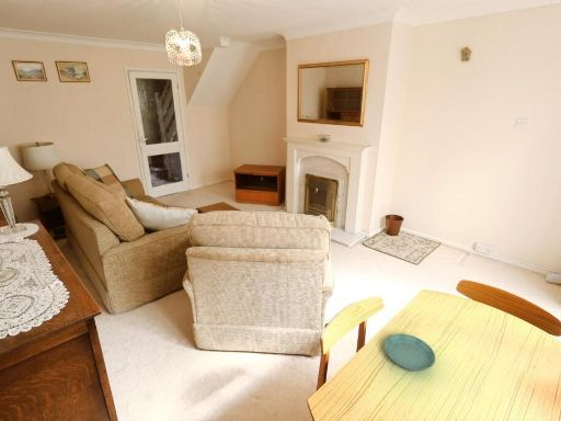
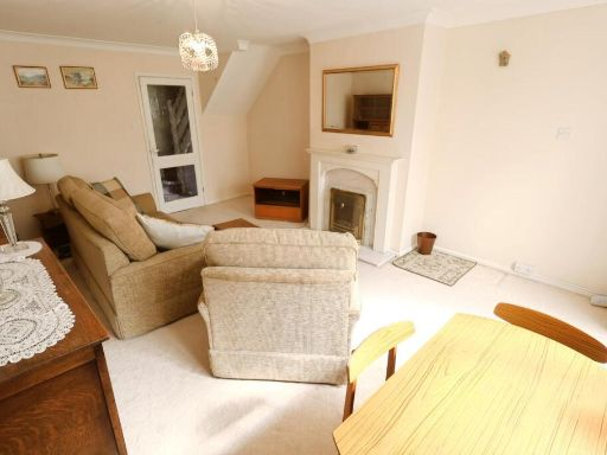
- saucer [383,332,436,372]
